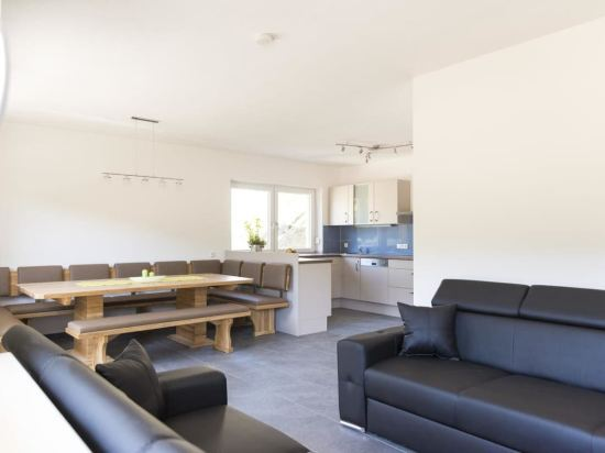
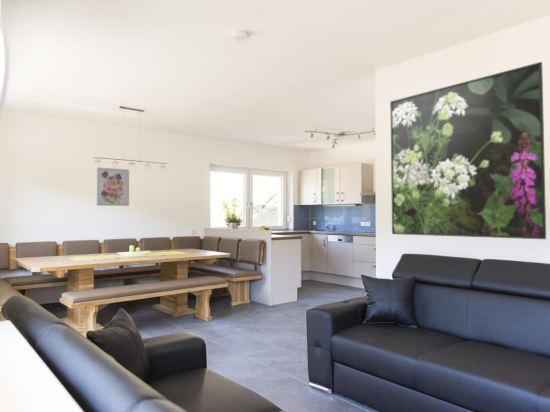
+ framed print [389,61,547,240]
+ wall art [96,166,130,207]
